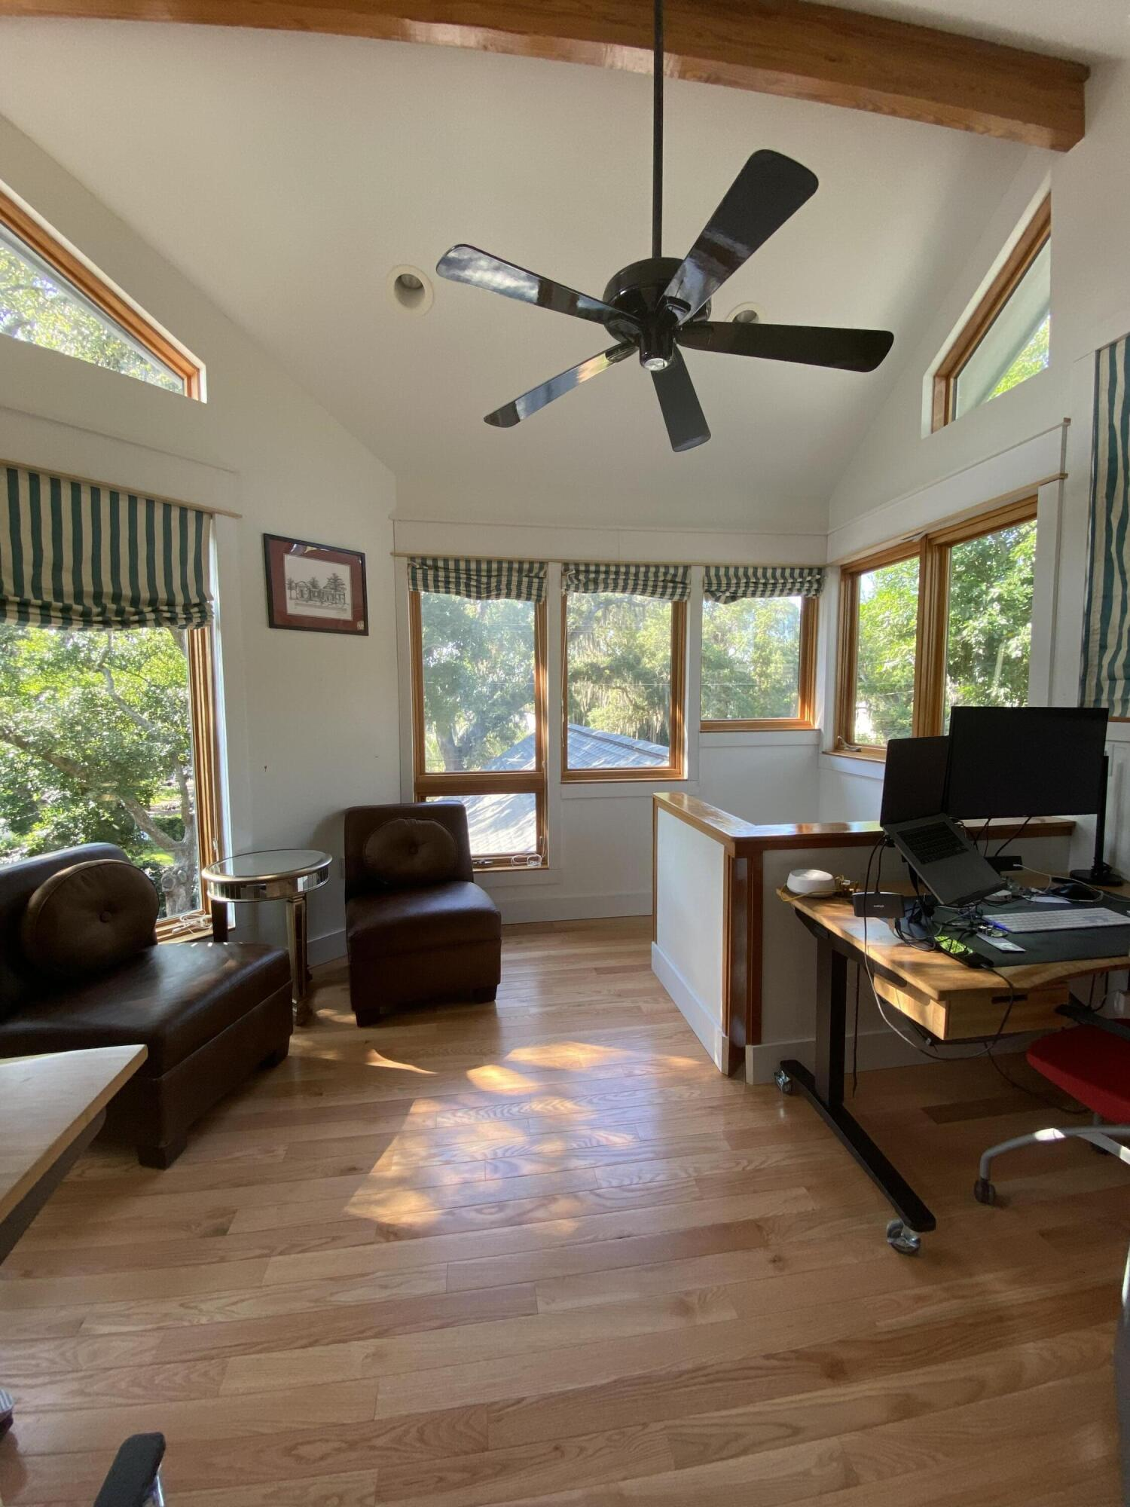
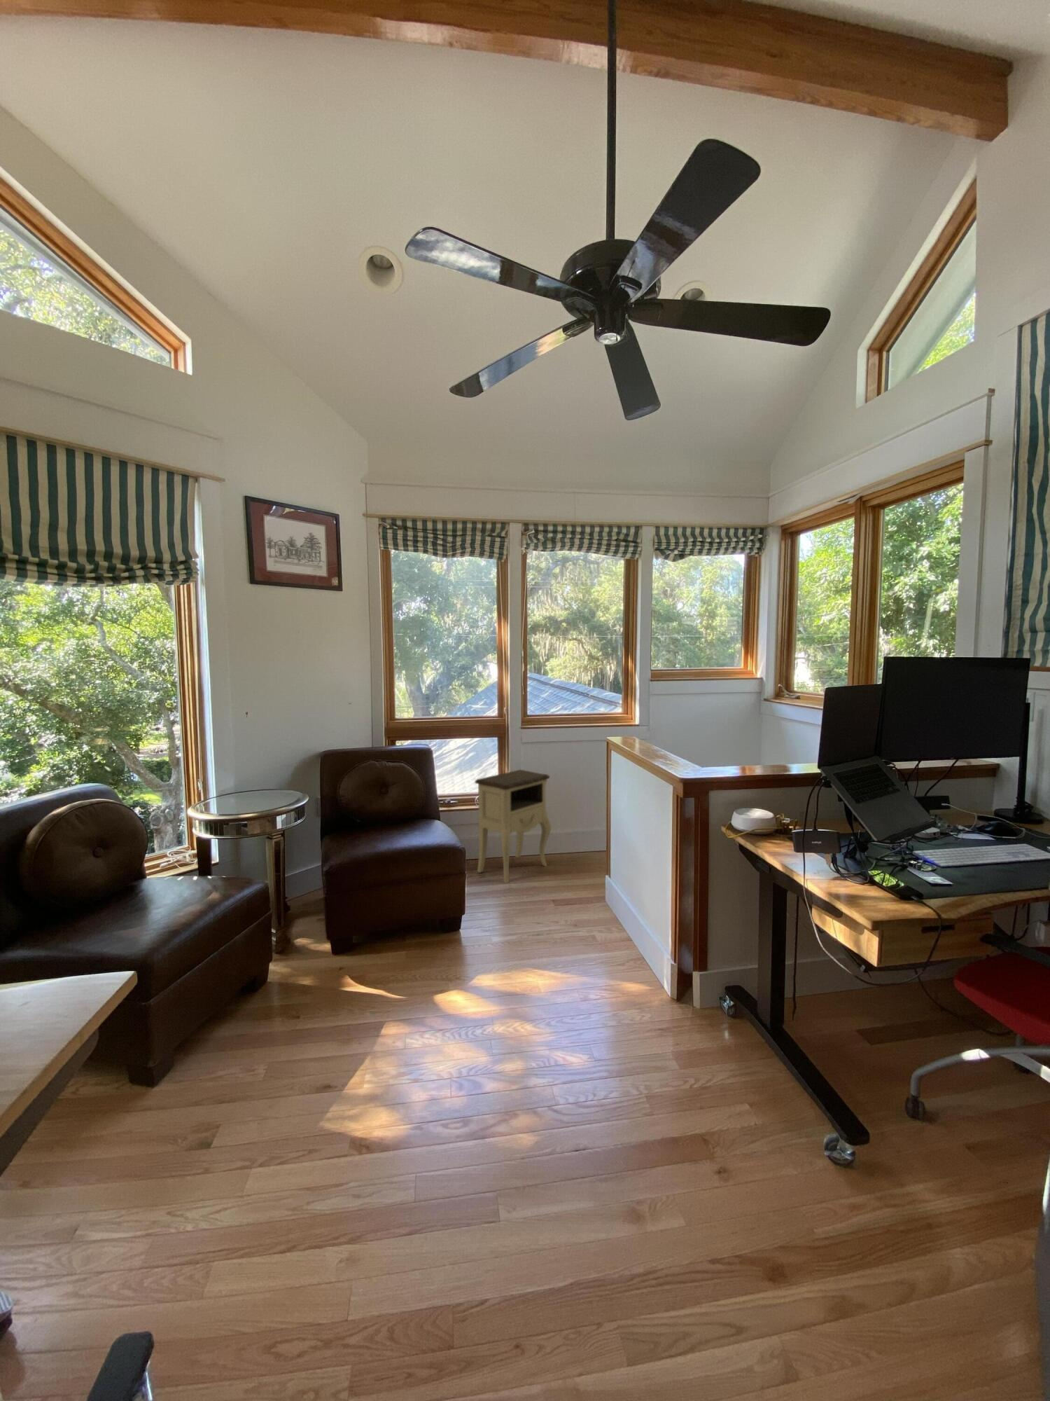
+ nightstand [474,769,551,884]
